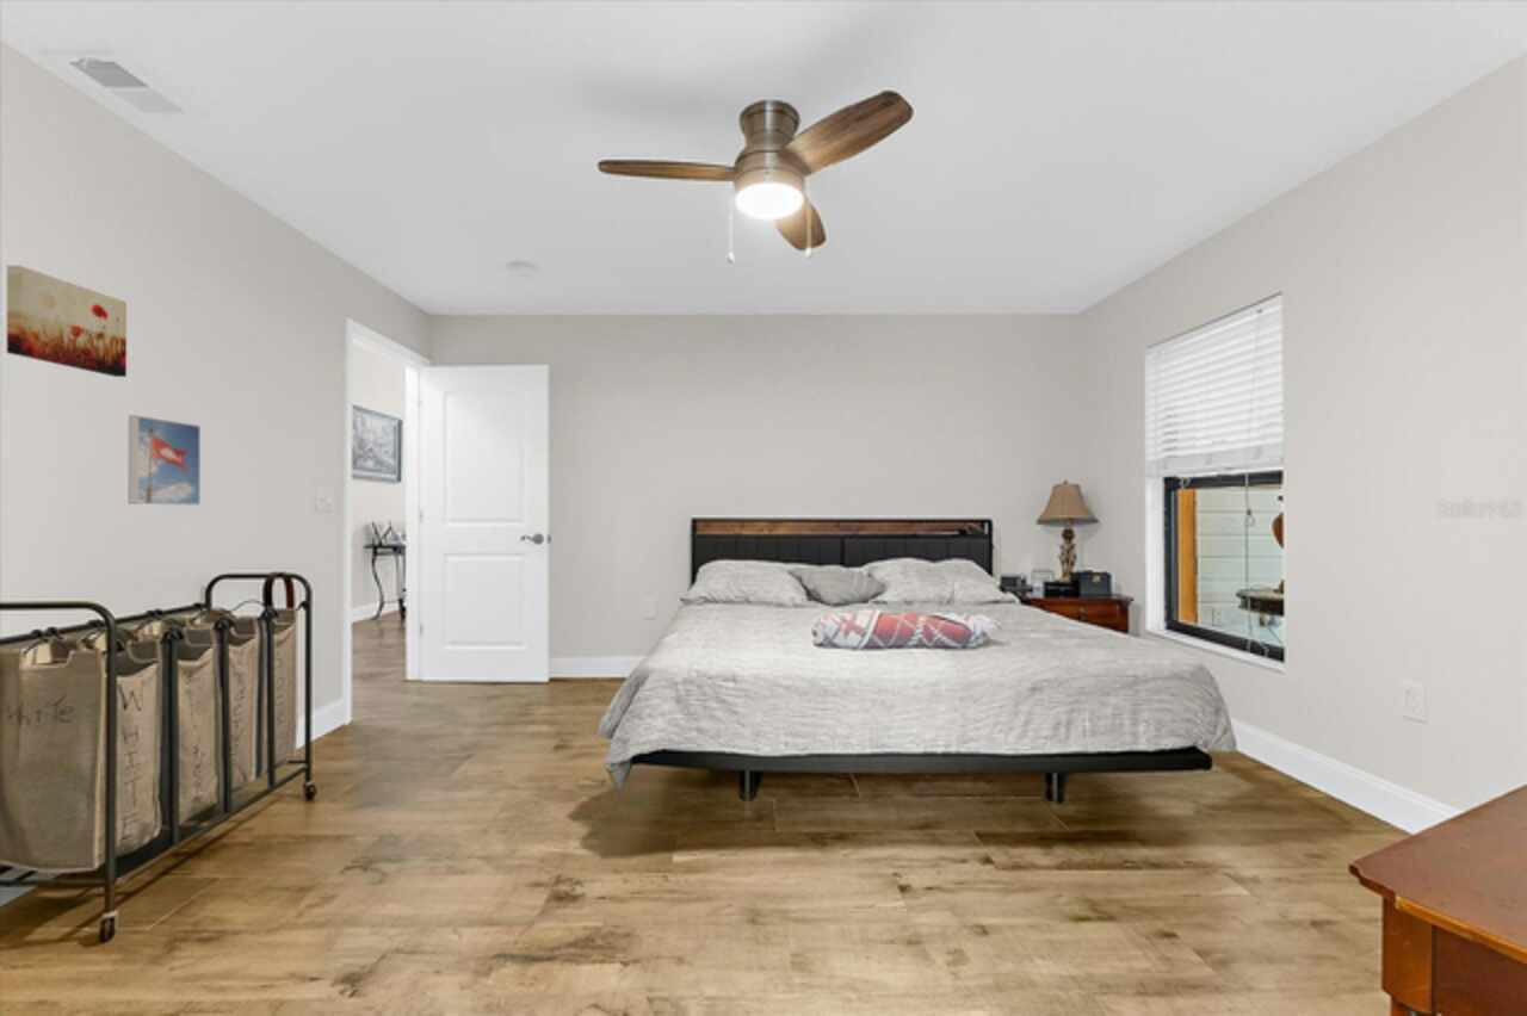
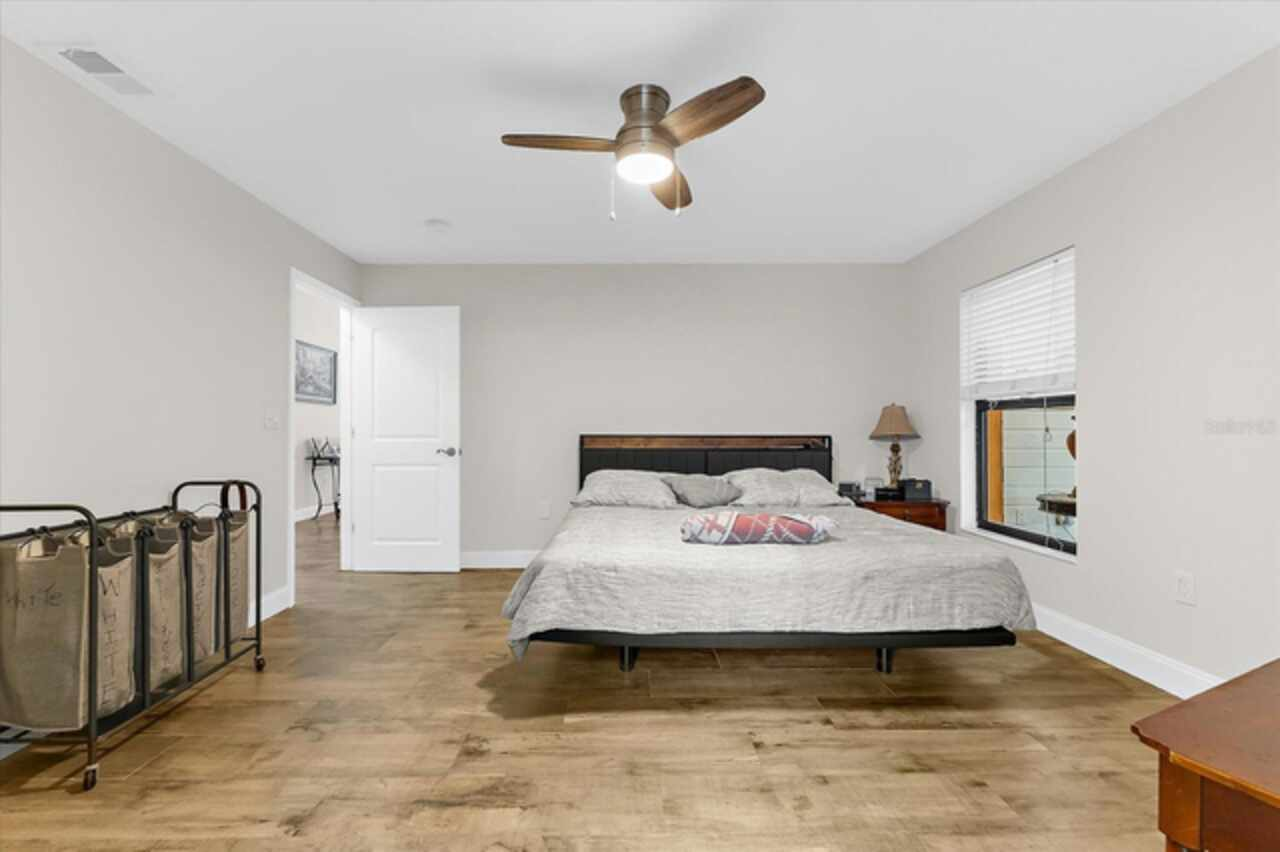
- wall art [6,265,128,378]
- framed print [128,414,202,507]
